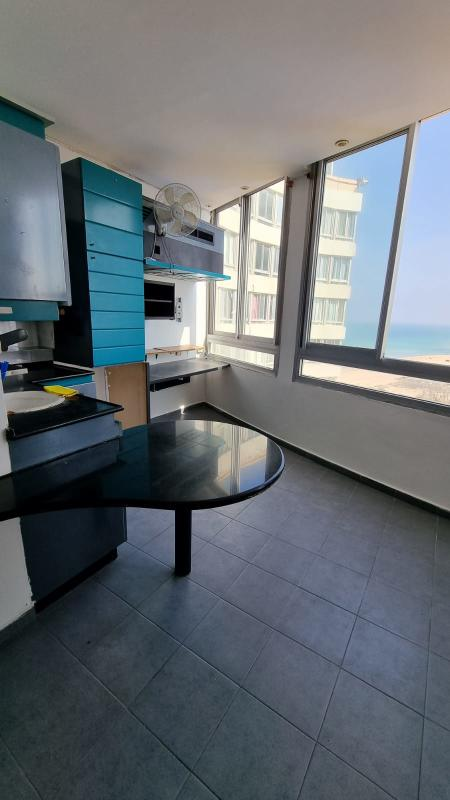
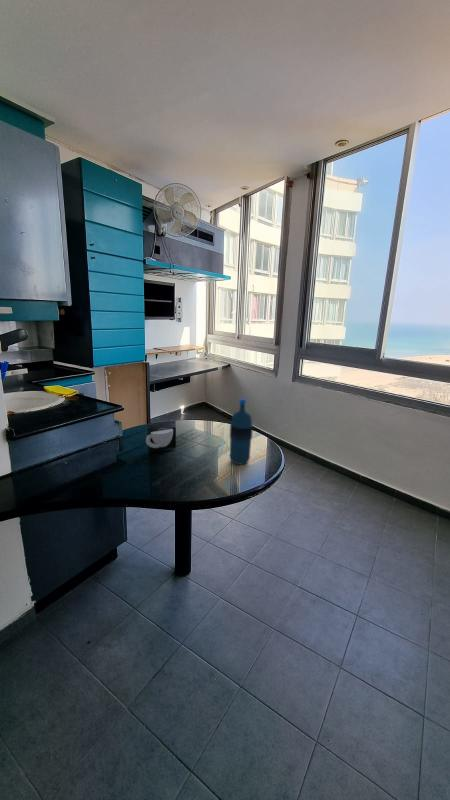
+ water bottle [229,398,254,465]
+ coffee cup [145,426,177,452]
